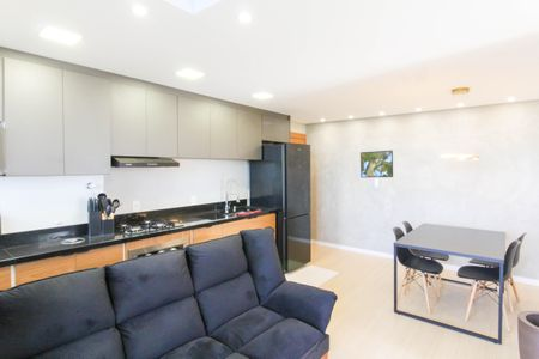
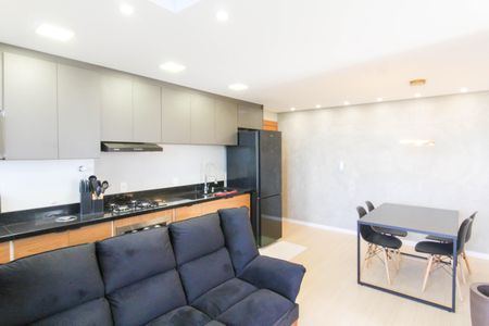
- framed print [359,150,394,178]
